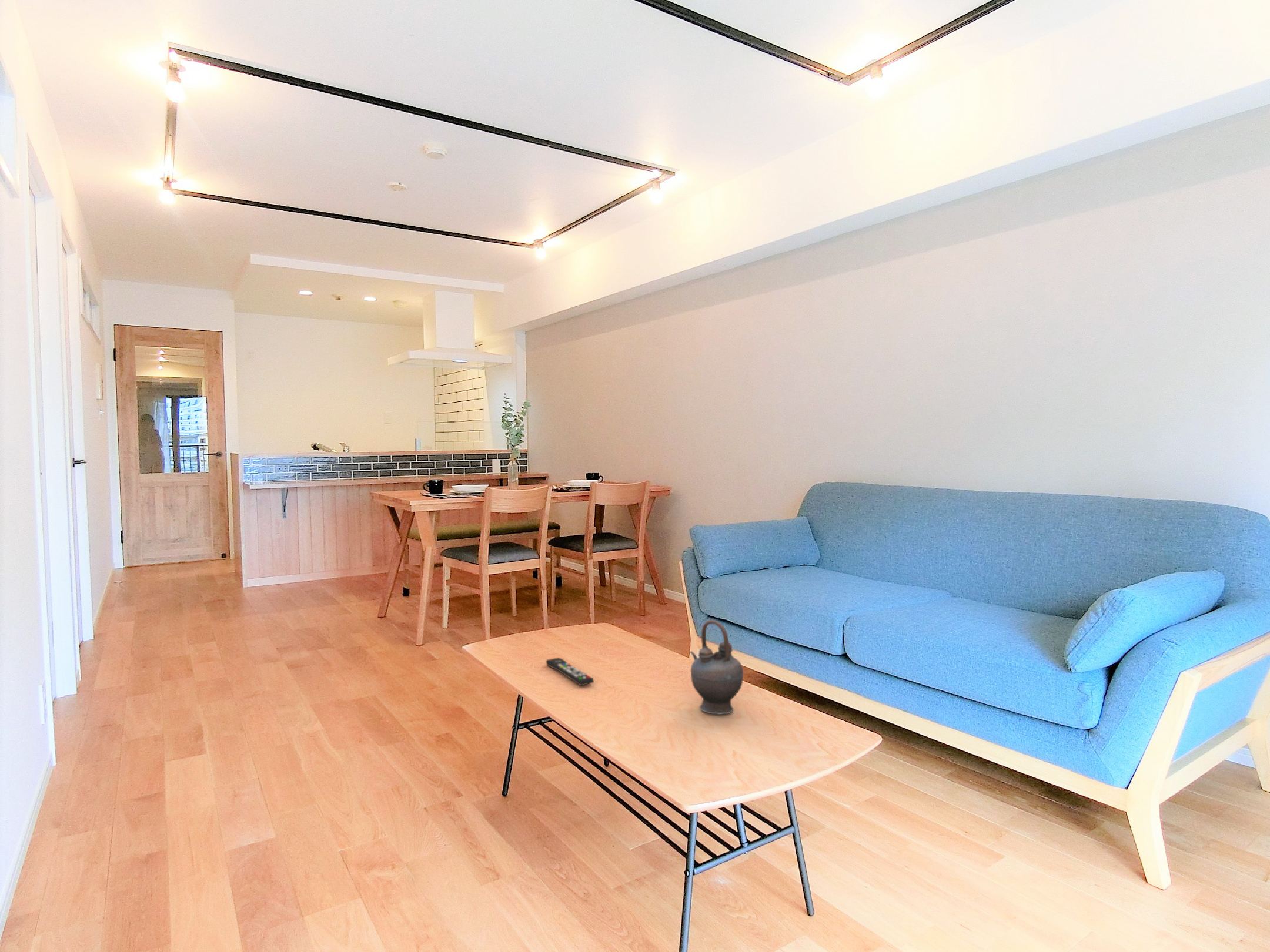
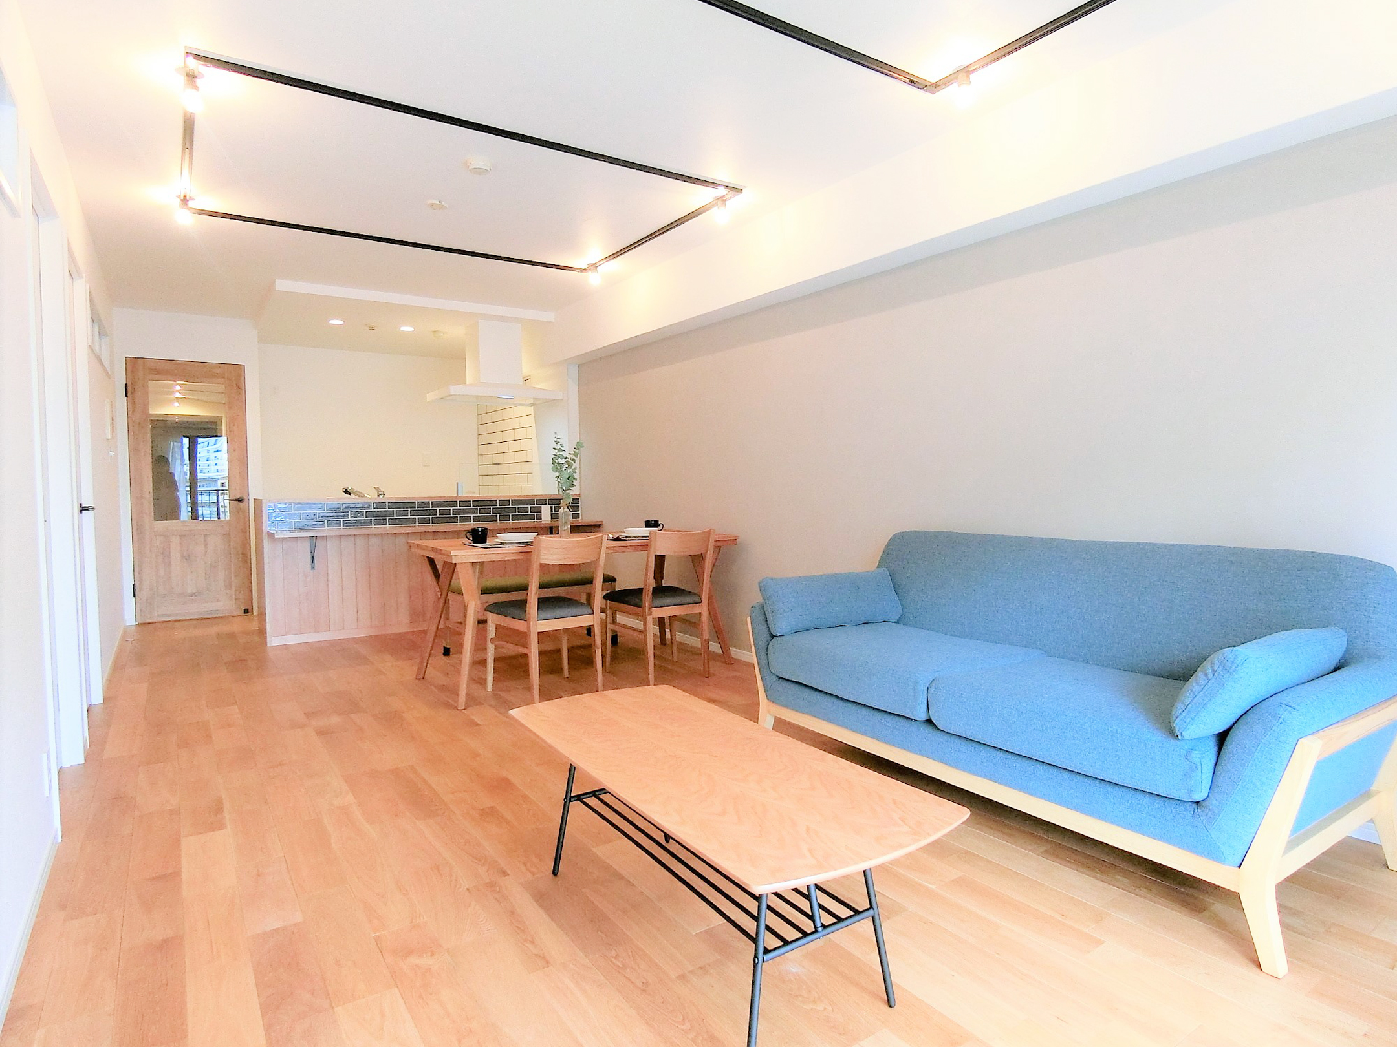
- teapot [689,619,744,715]
- remote control [546,657,594,686]
